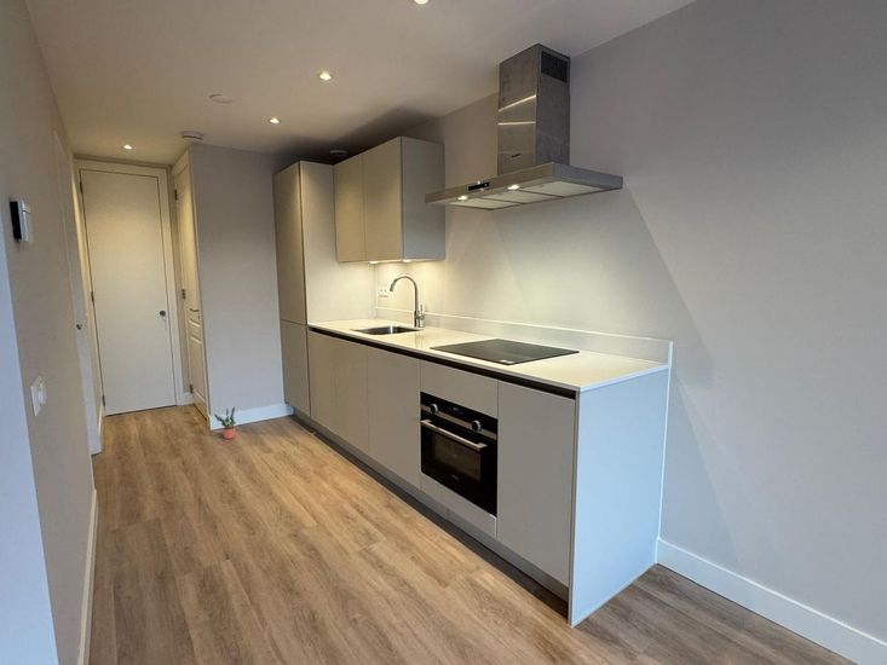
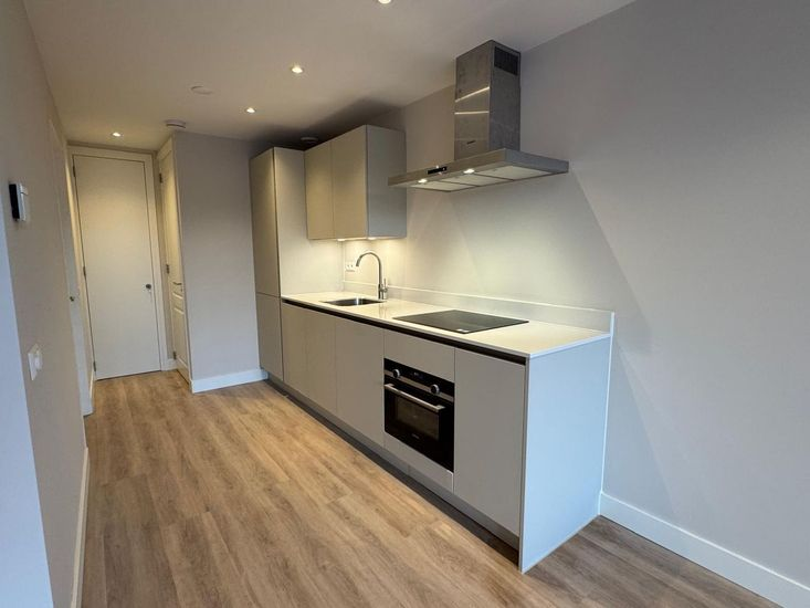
- potted plant [213,406,237,440]
